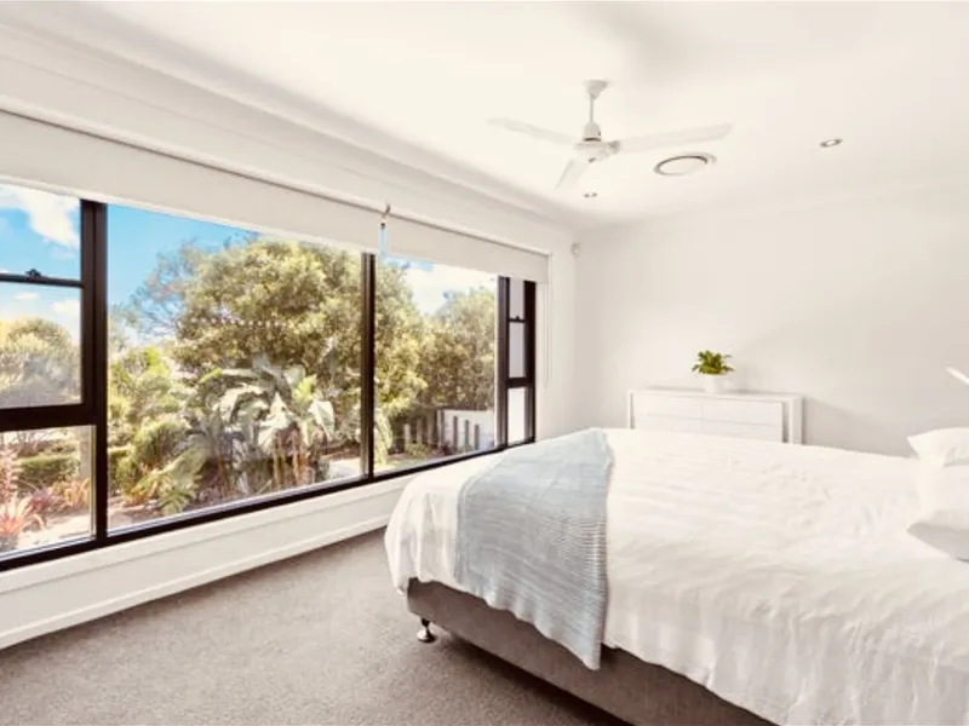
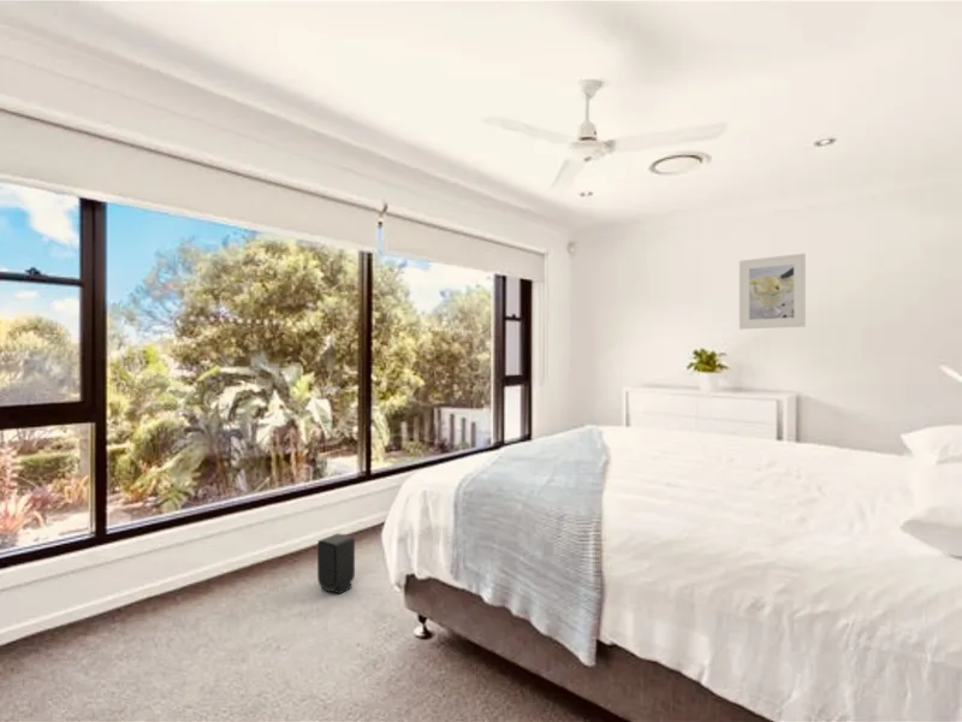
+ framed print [738,253,807,330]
+ speaker [316,532,356,596]
